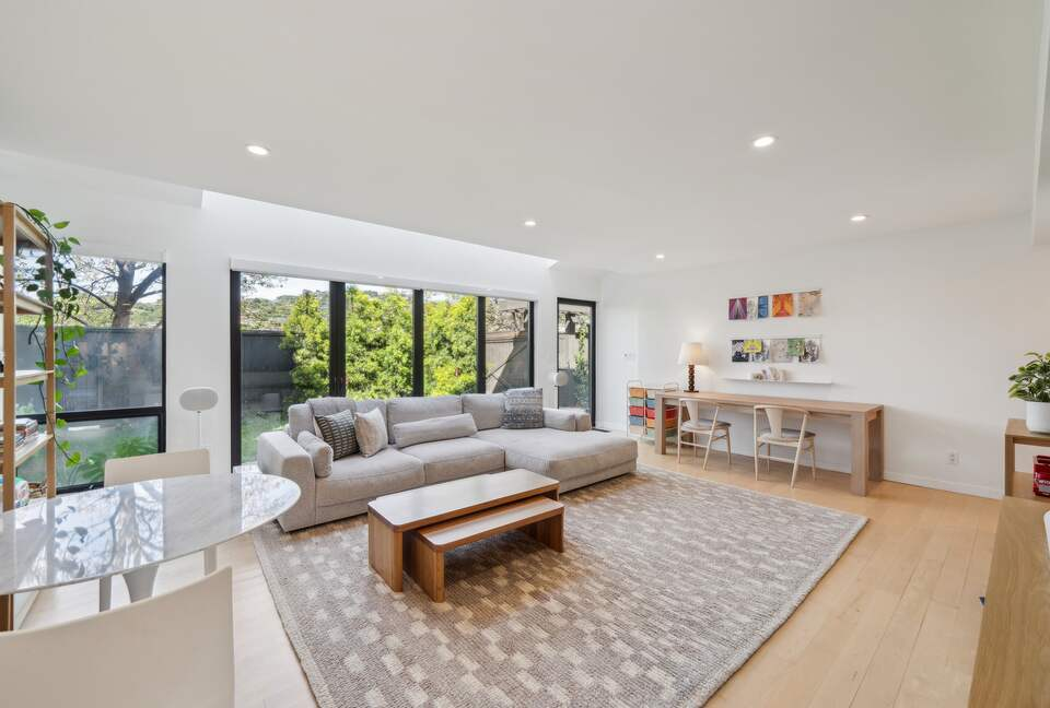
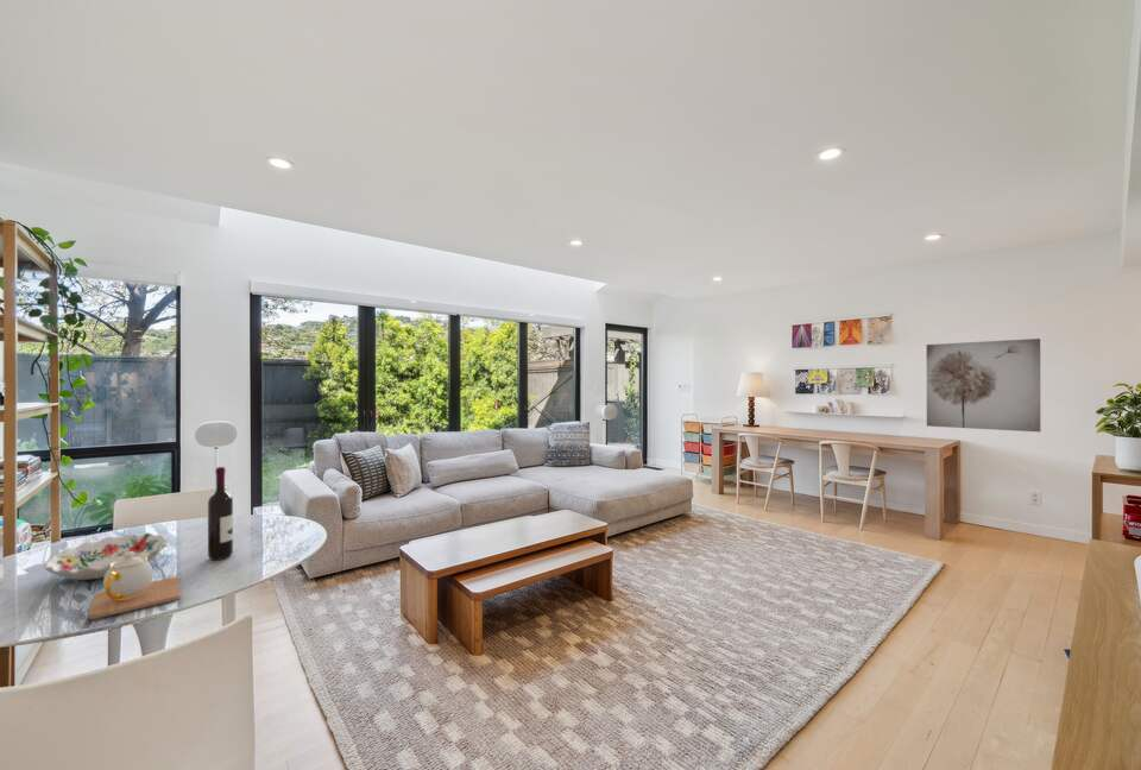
+ wall art [926,337,1041,433]
+ wine bottle [207,466,234,561]
+ teapot [87,551,182,620]
+ decorative bowl [44,531,169,581]
